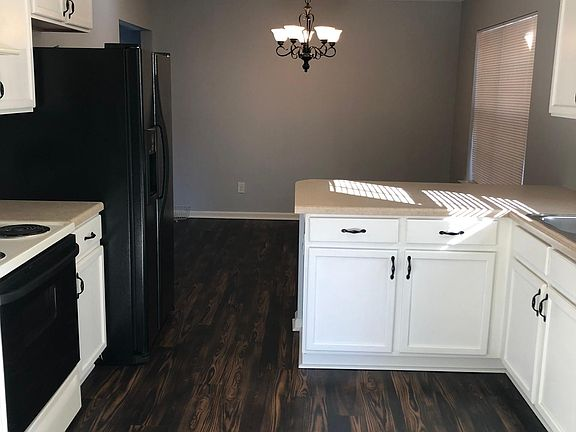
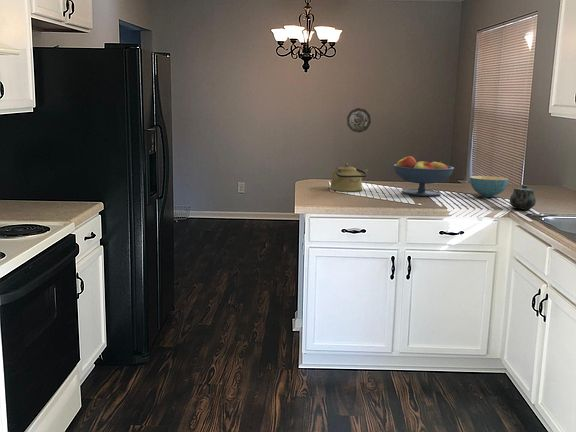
+ kettle [329,163,369,192]
+ fruit bowl [392,155,455,197]
+ cereal bowl [469,175,510,198]
+ decorative plate [346,107,372,133]
+ chinaware [509,184,537,211]
